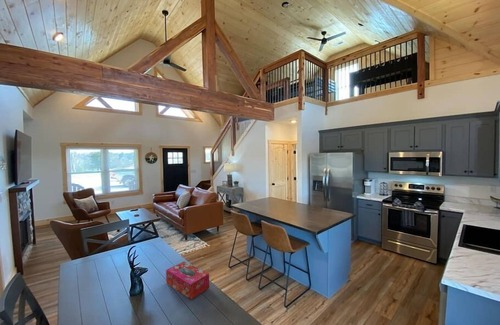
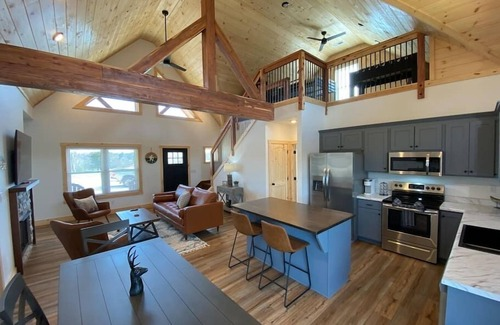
- tissue box [165,261,210,300]
